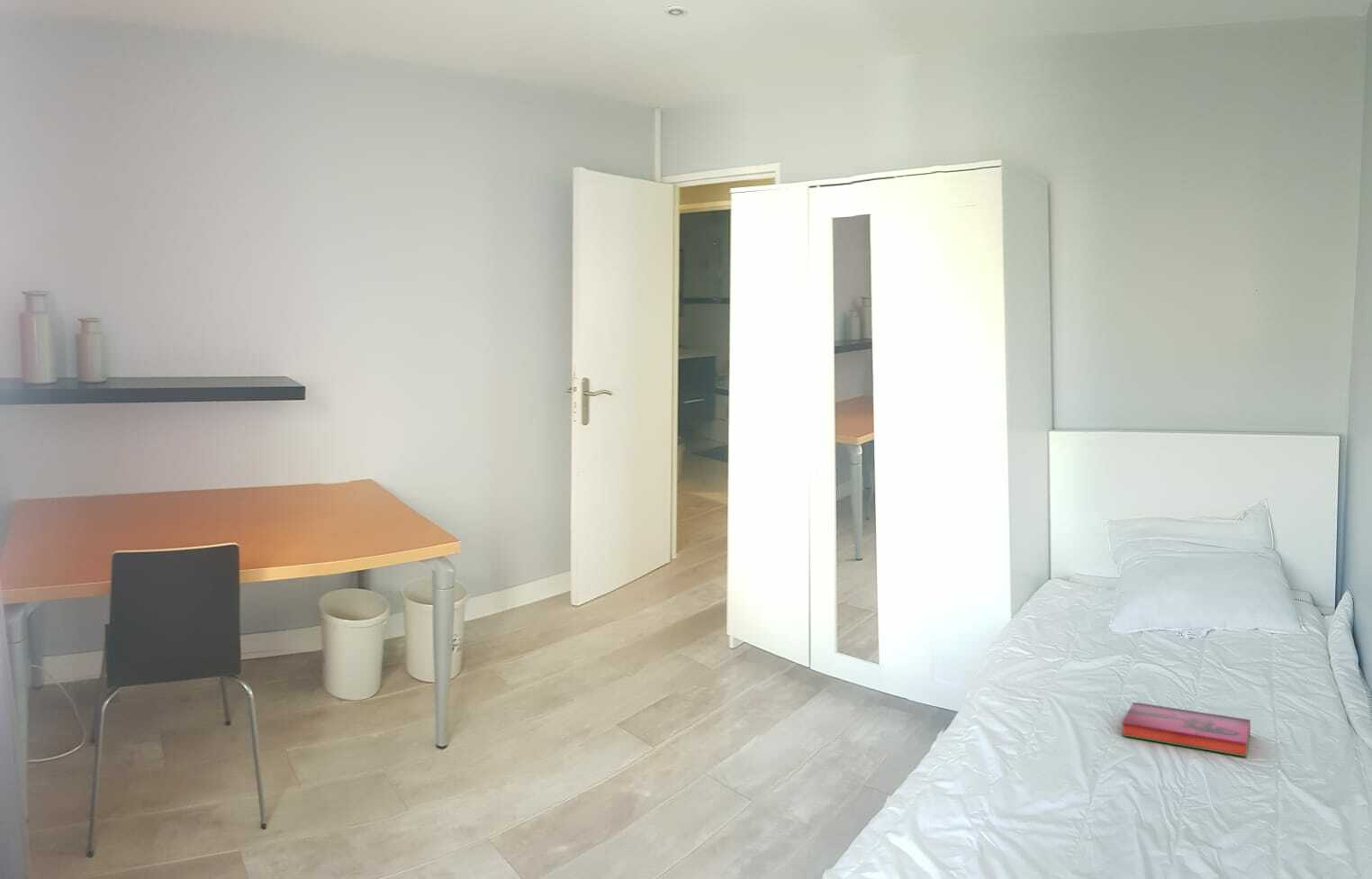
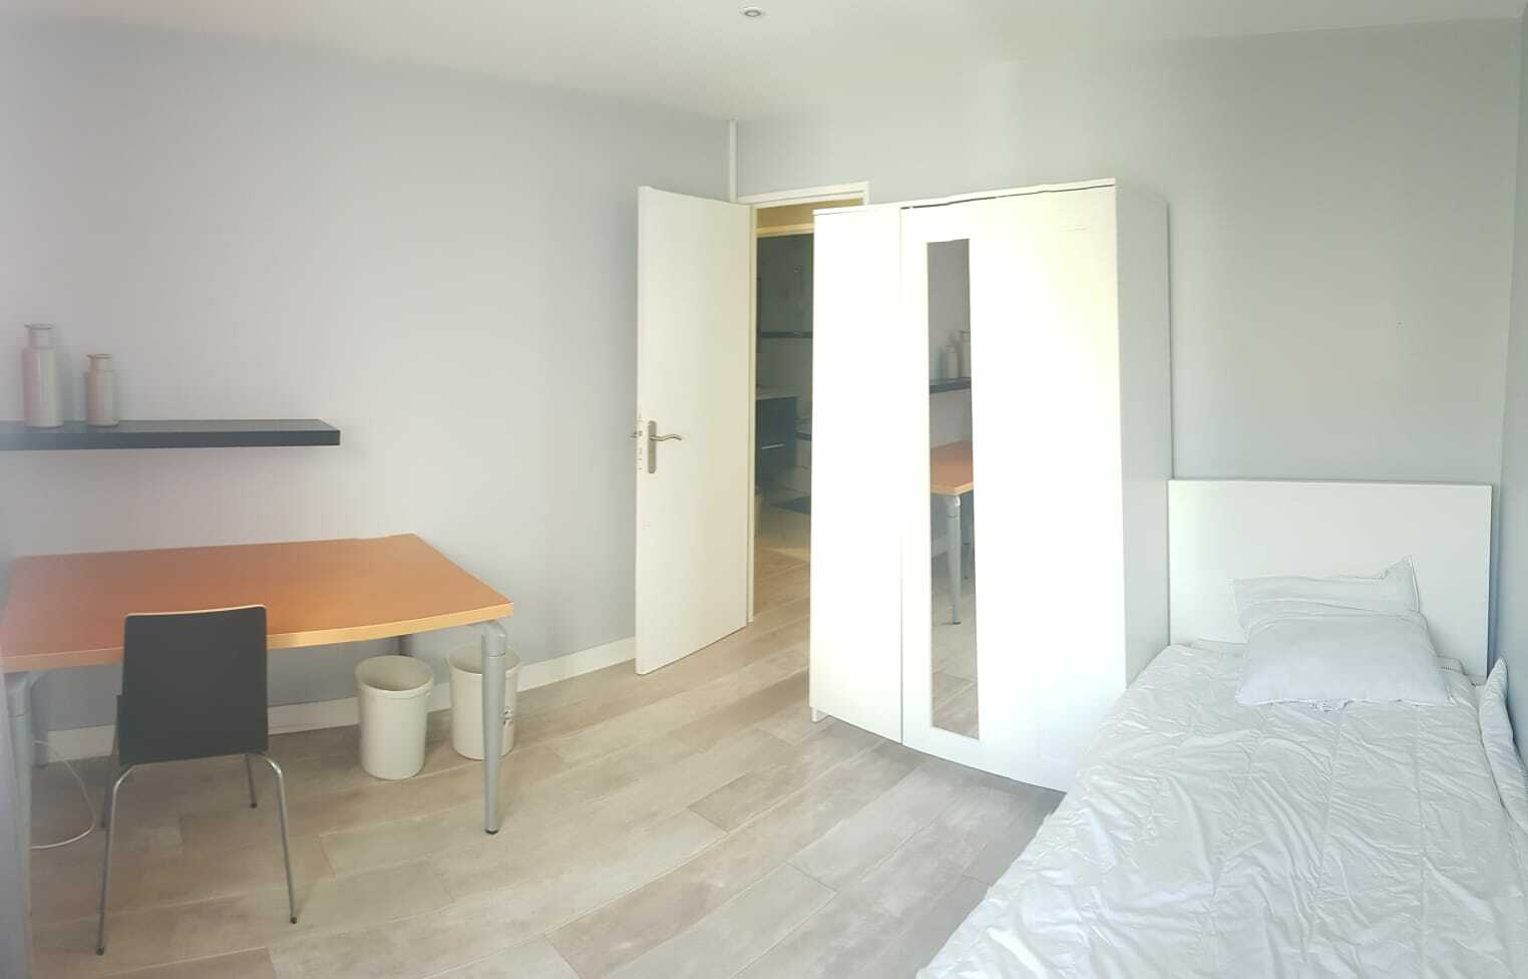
- hardback book [1121,702,1251,758]
